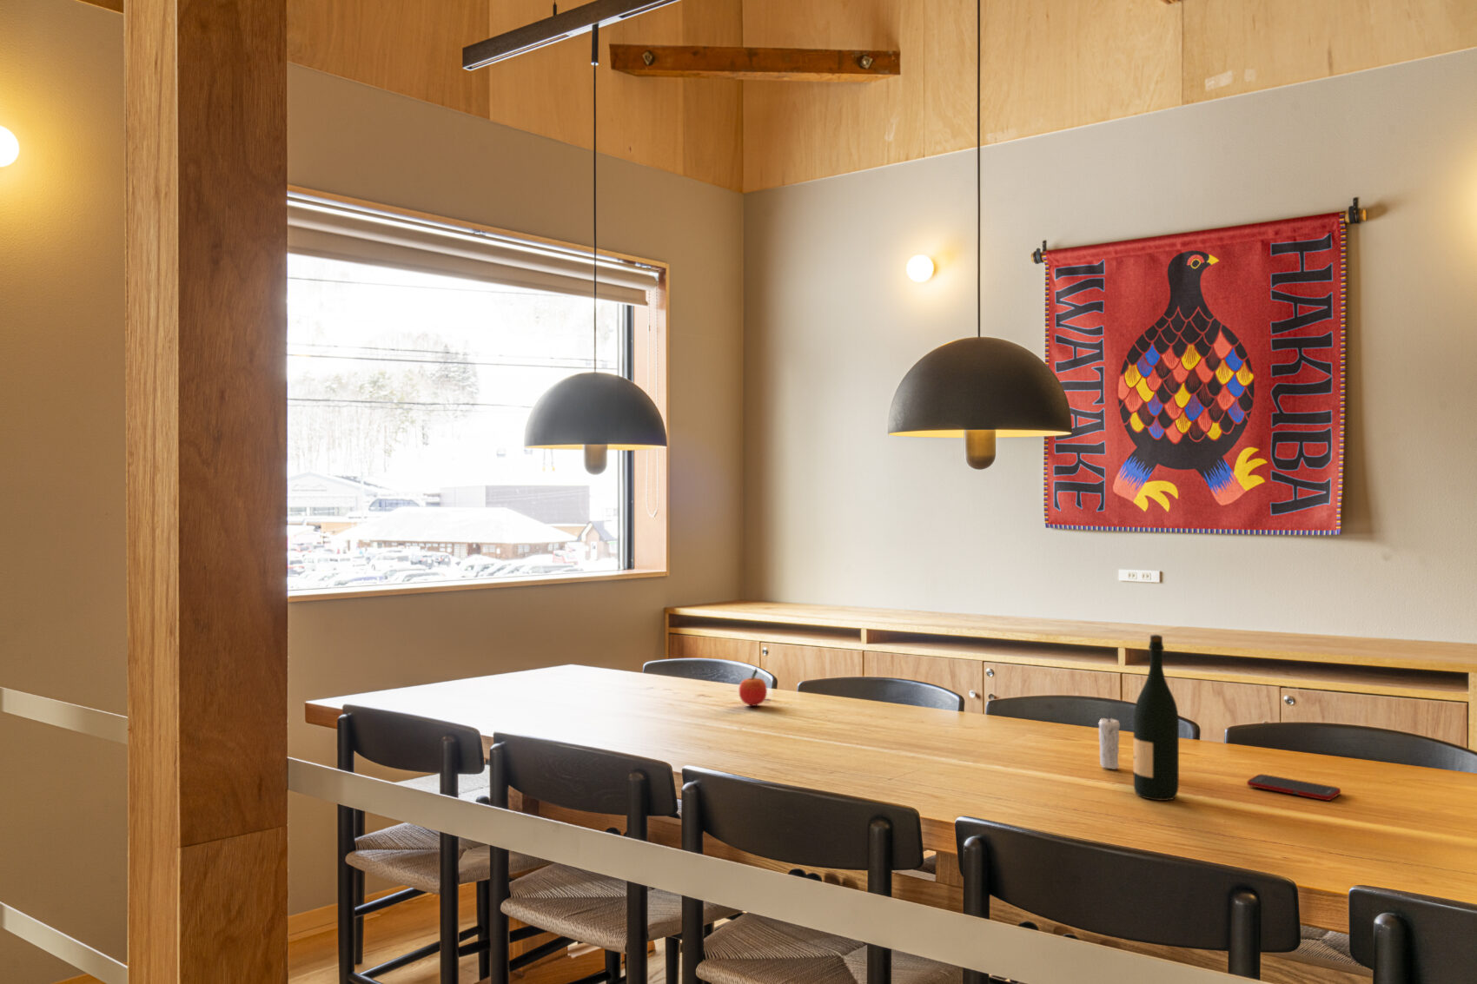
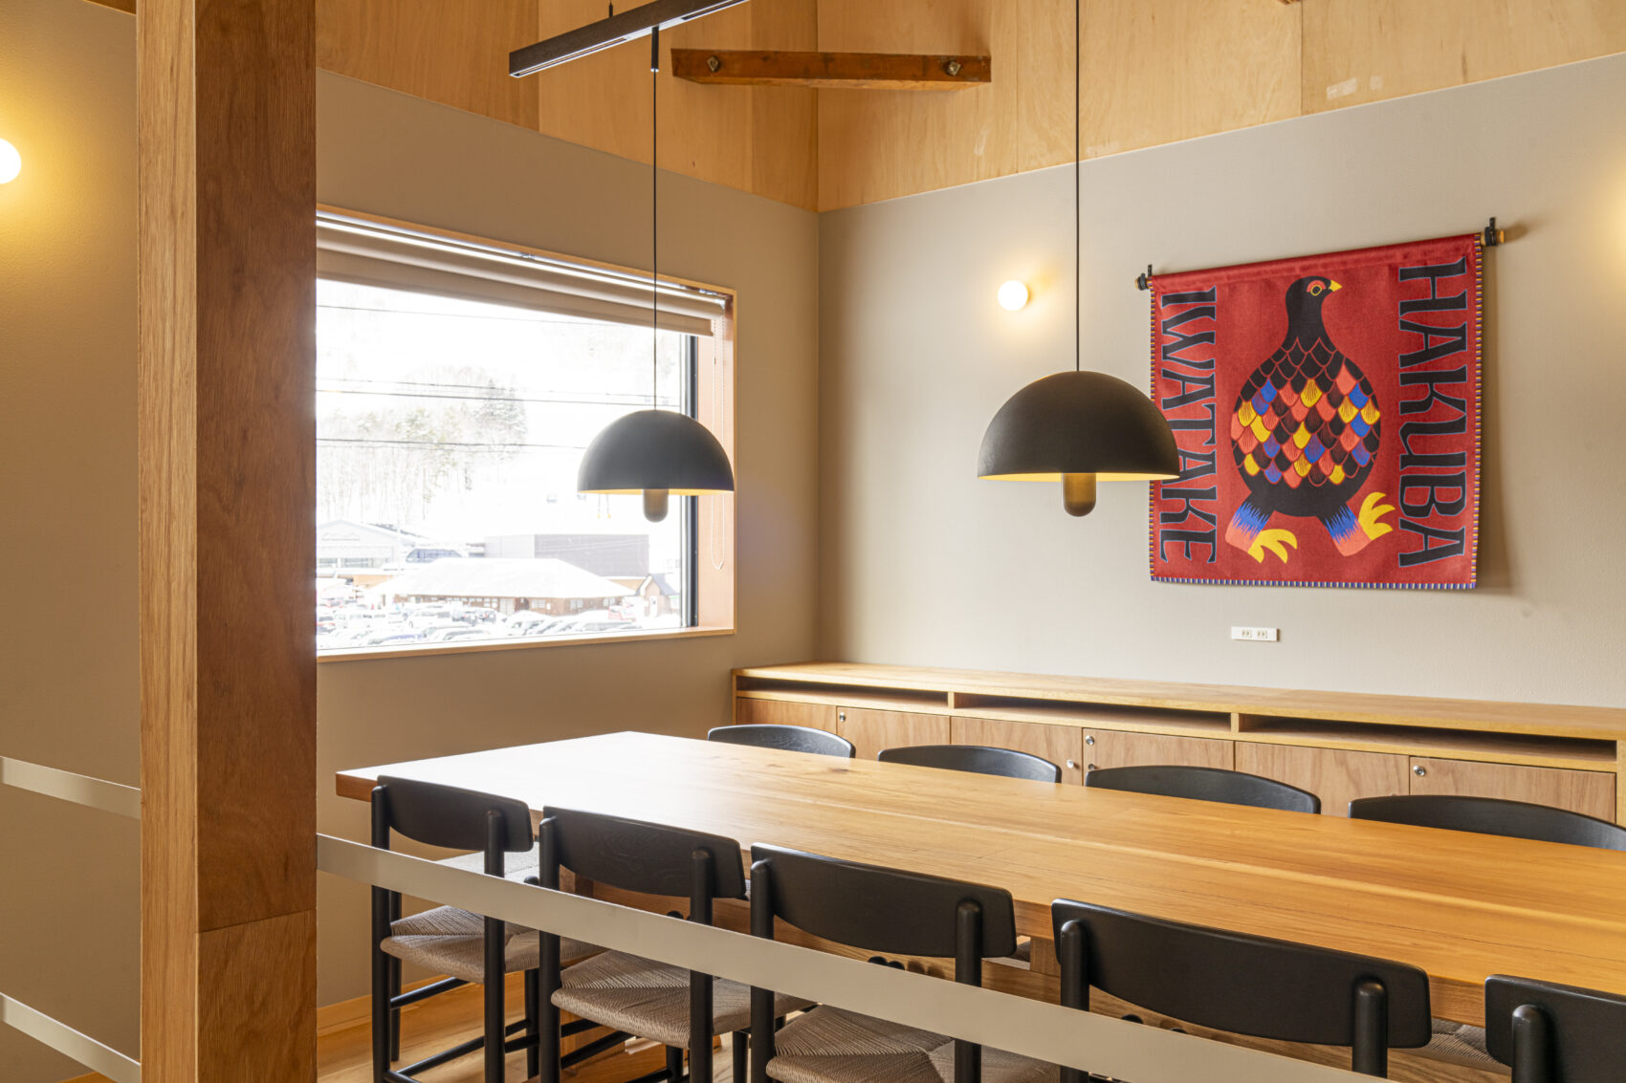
- candle [1098,711,1121,770]
- cell phone [1246,773,1342,802]
- wine bottle [1133,634,1179,802]
- fruit [738,667,768,707]
